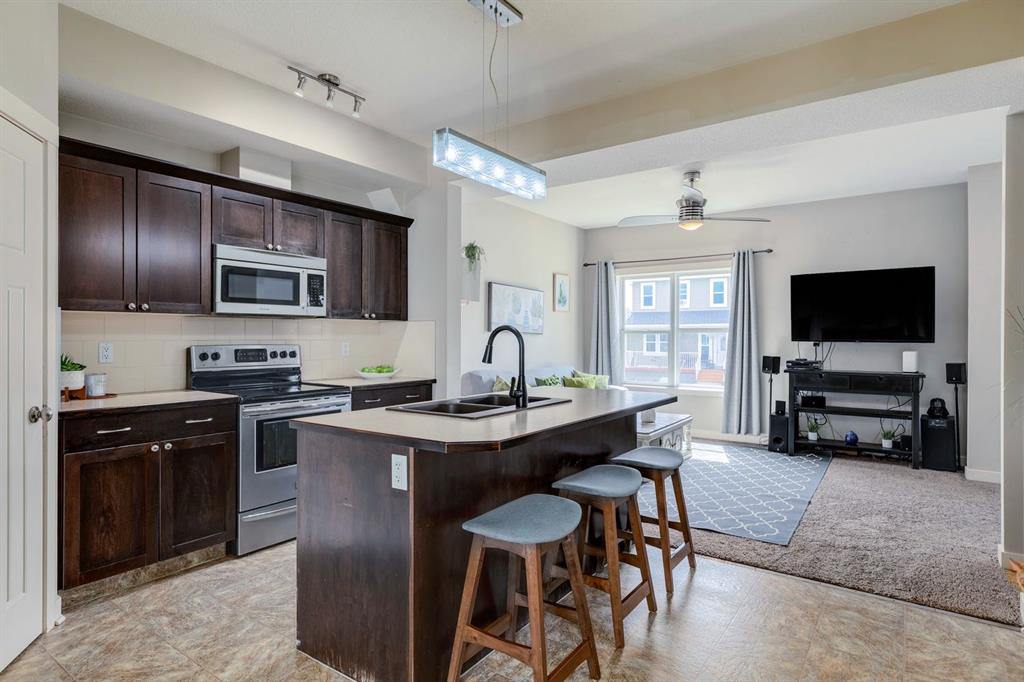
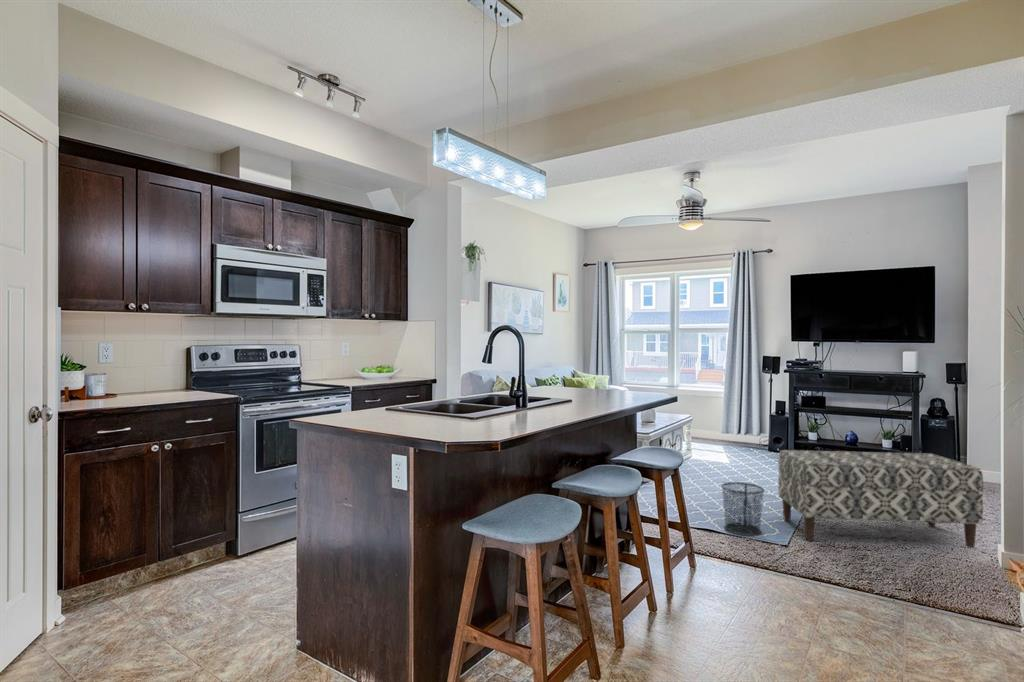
+ waste bin [720,481,766,537]
+ bench [777,449,984,549]
